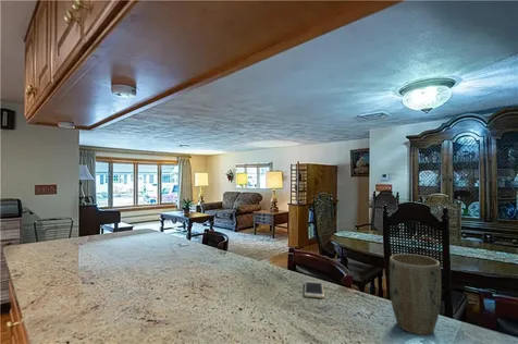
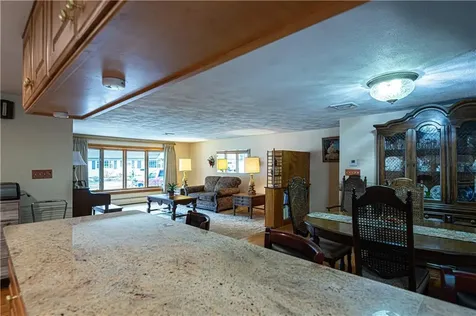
- plant pot [388,253,443,336]
- smartphone [304,280,325,299]
